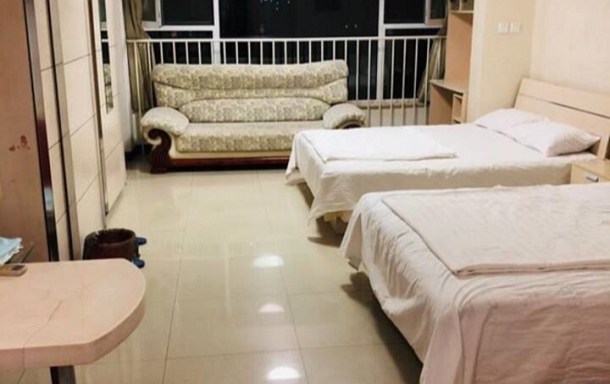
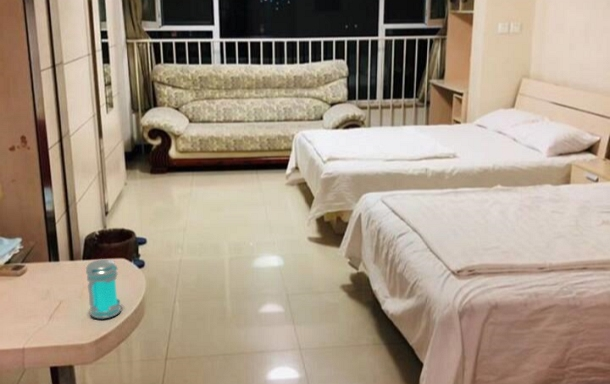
+ jar [85,258,122,320]
